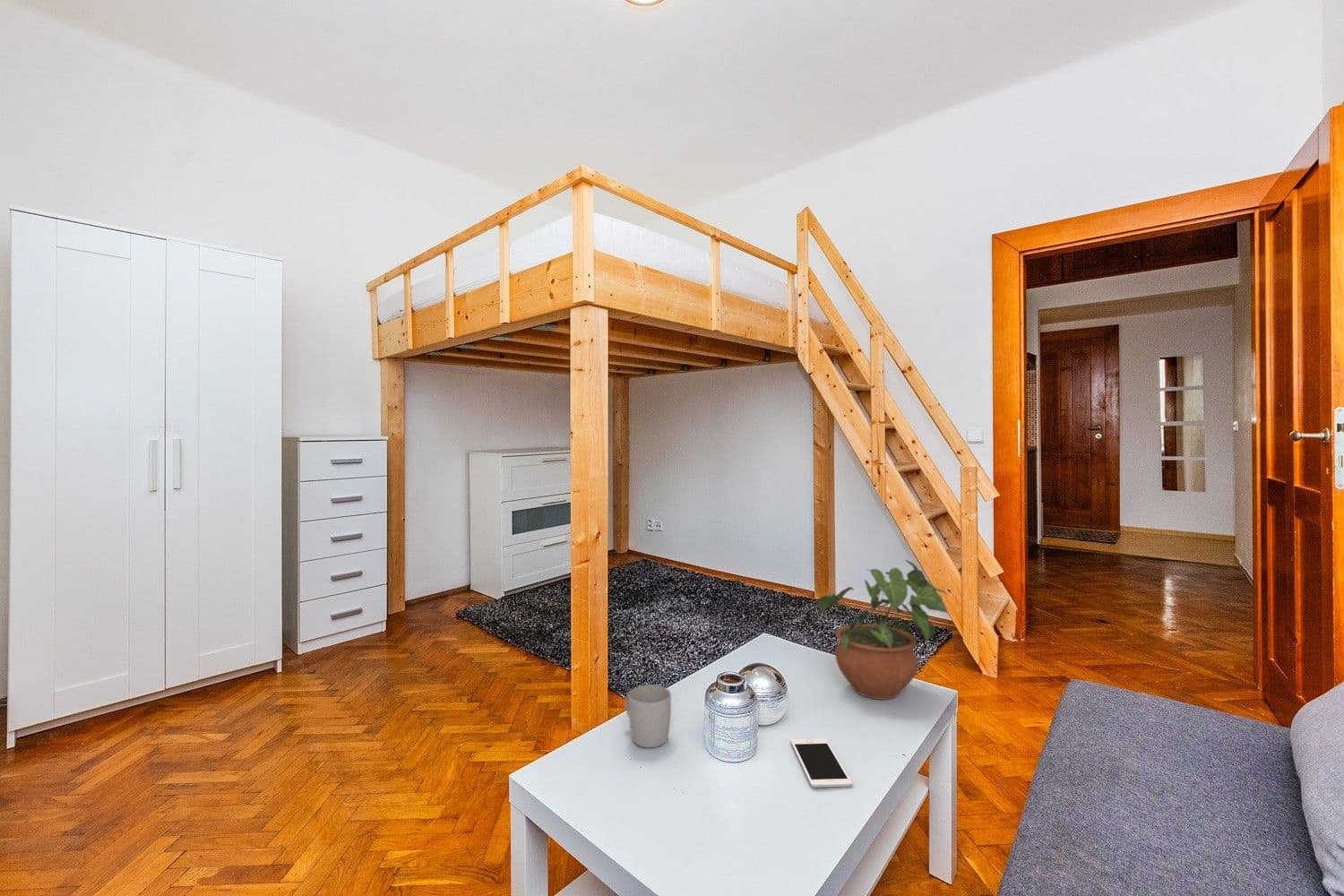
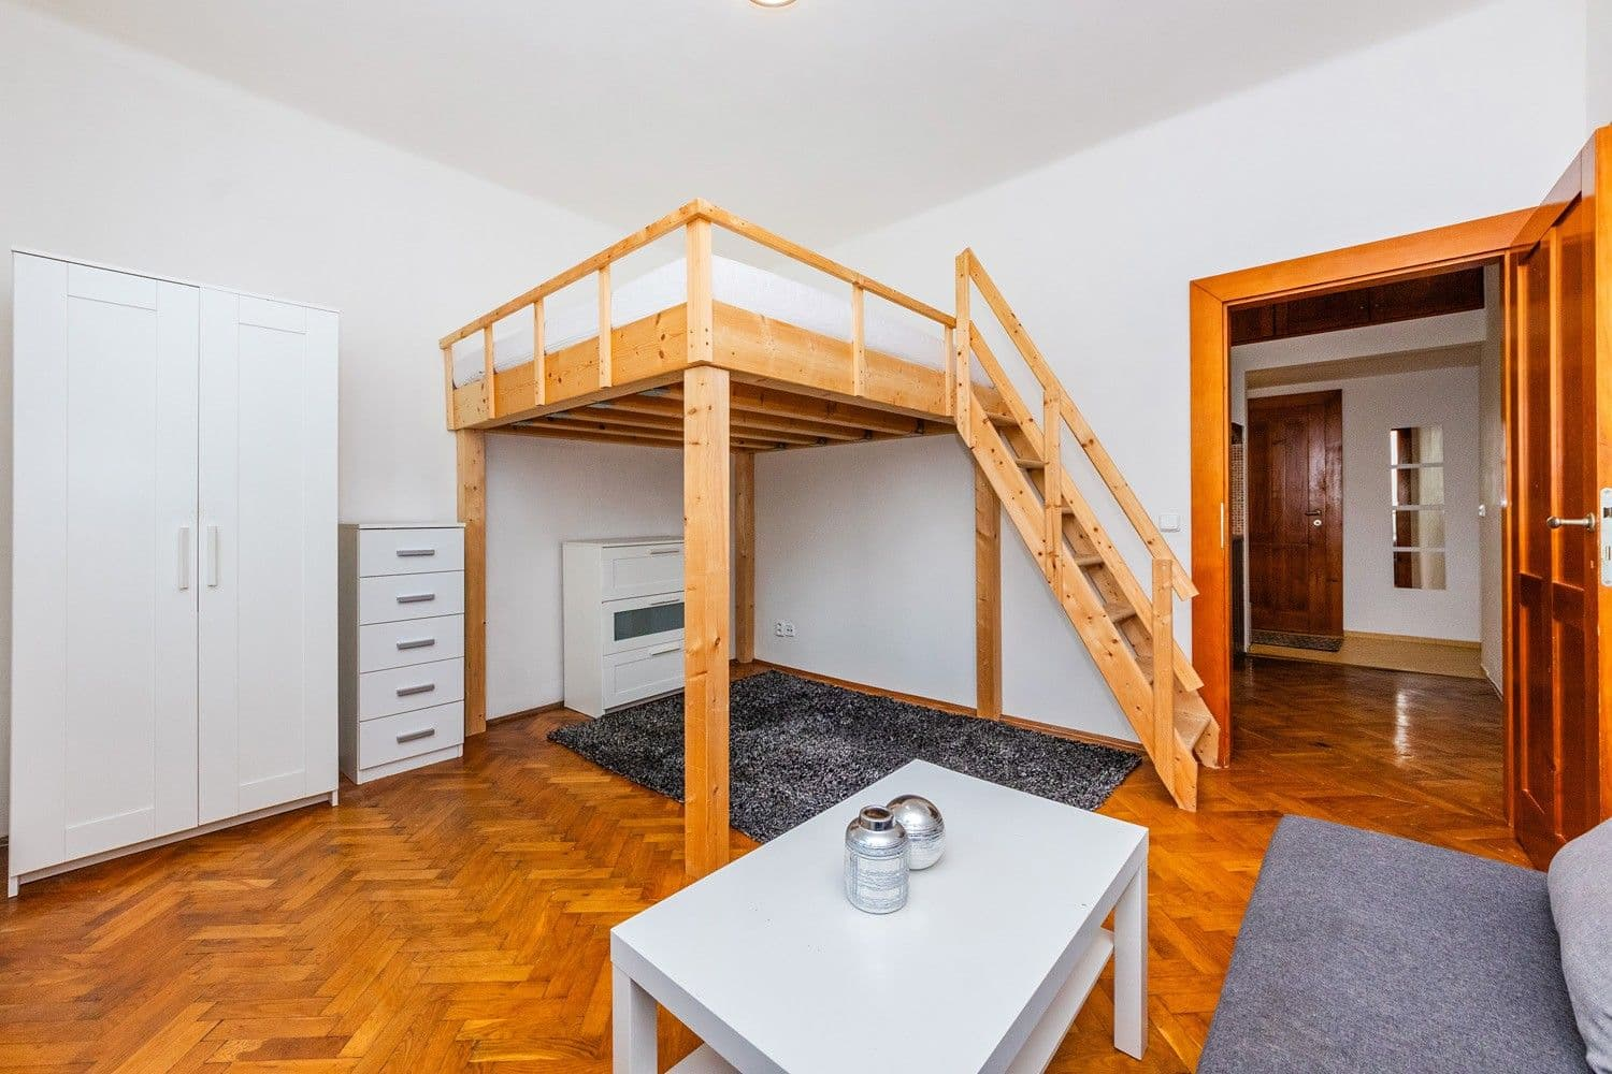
- potted plant [816,559,950,701]
- mug [624,685,672,749]
- cell phone [789,737,853,788]
